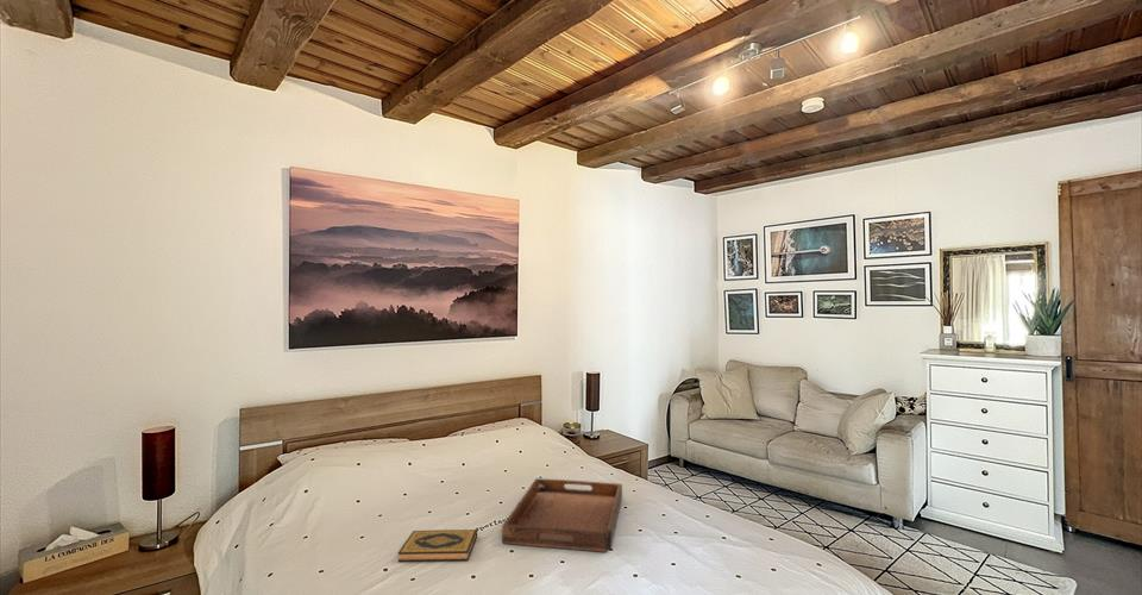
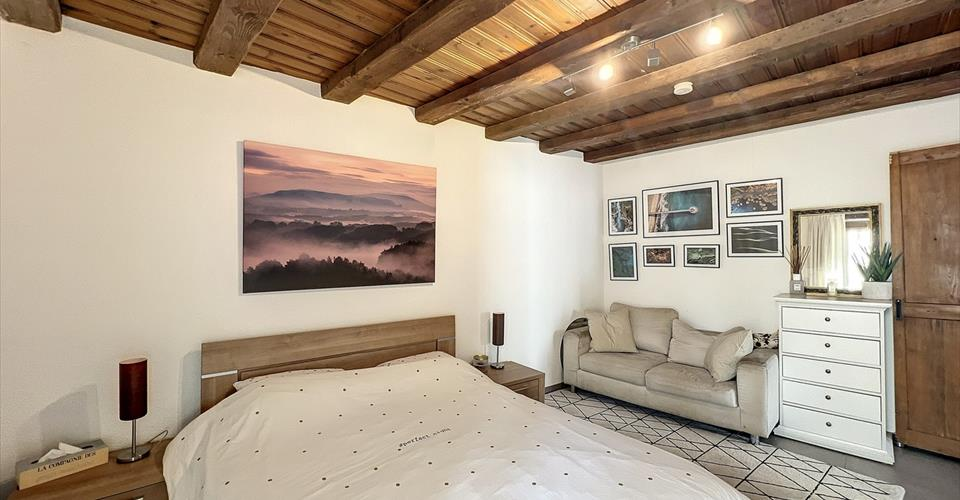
- serving tray [501,477,623,553]
- hardback book [397,528,478,563]
